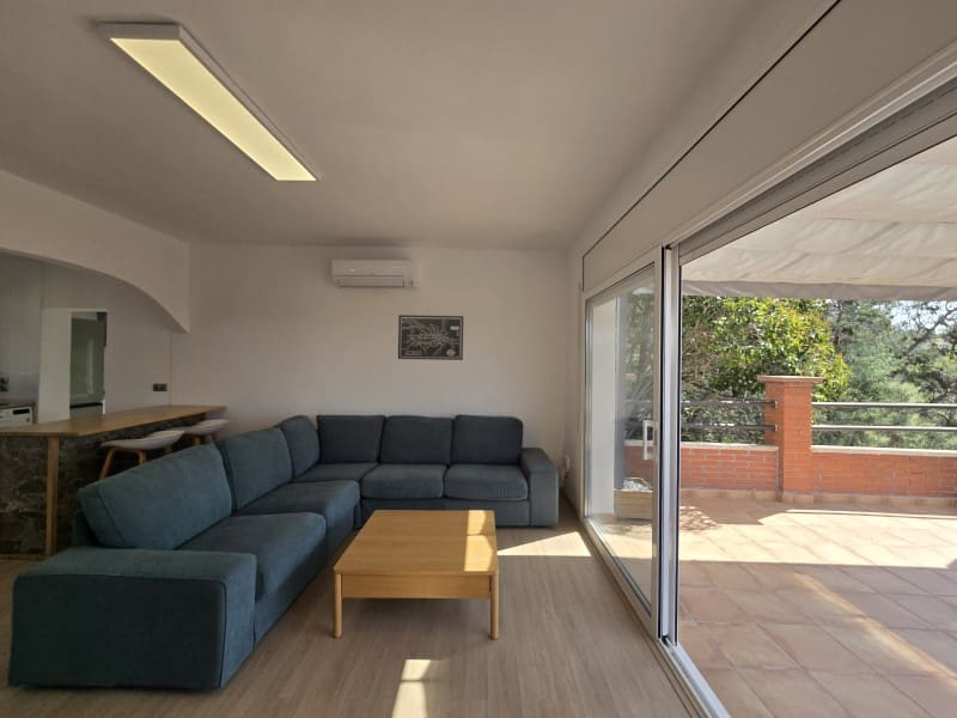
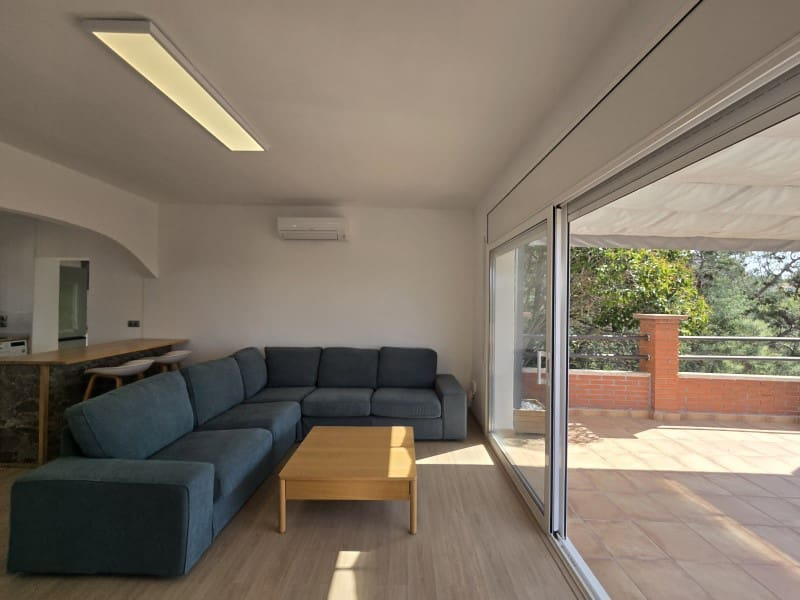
- wall art [397,314,464,361]
